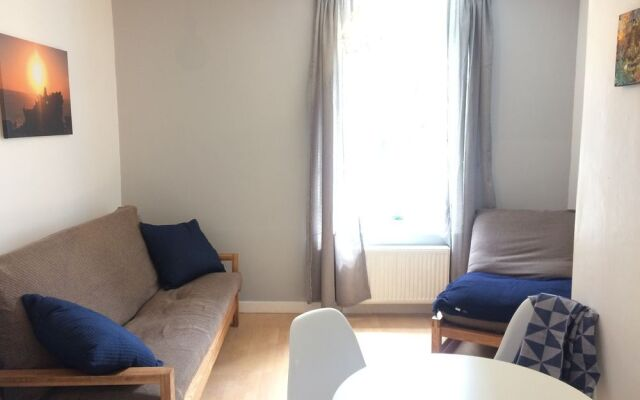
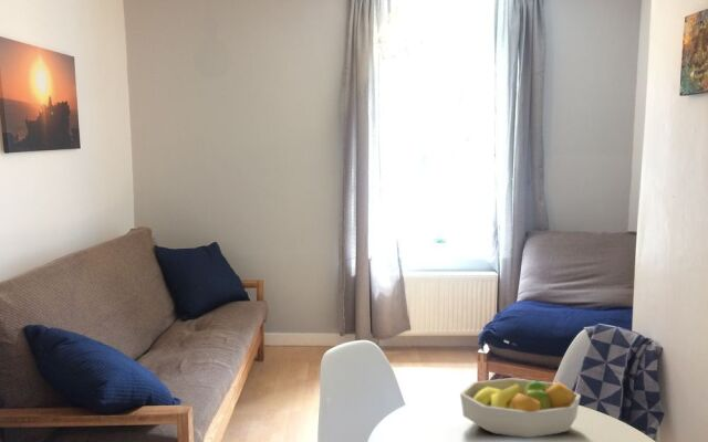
+ fruit bowl [459,377,582,440]
